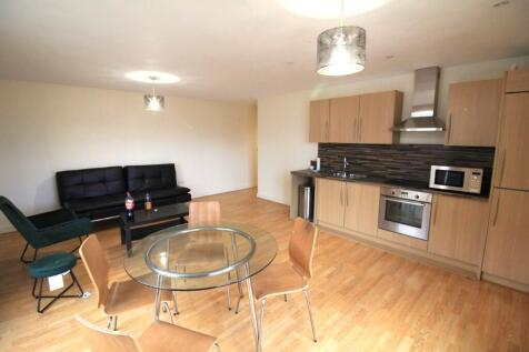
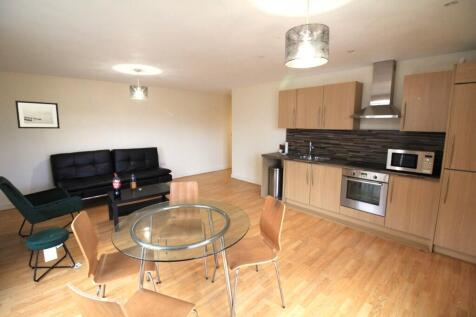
+ wall art [14,100,61,130]
